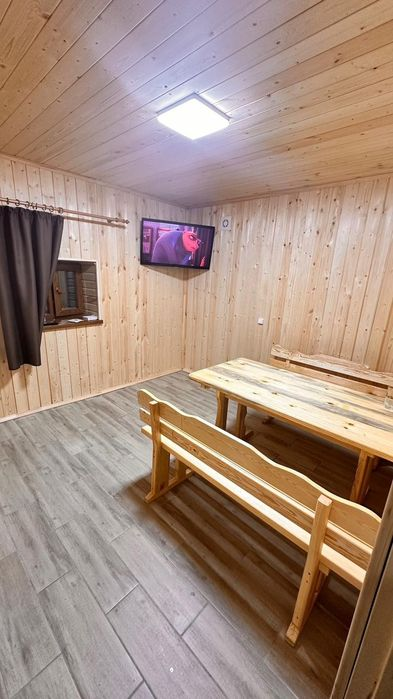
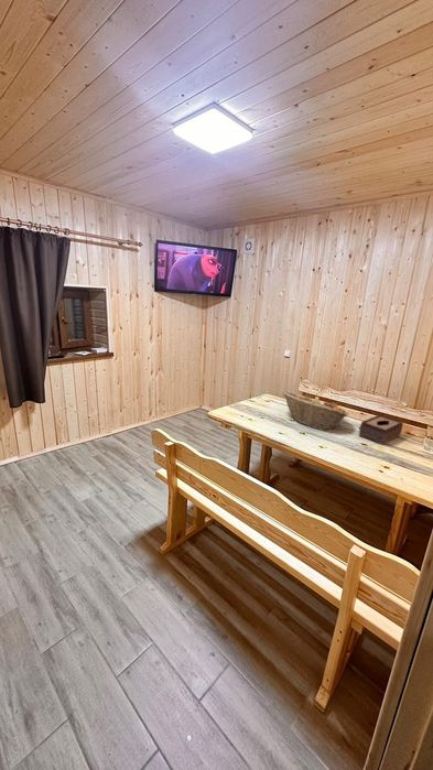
+ fruit basket [282,391,349,431]
+ tissue box [358,414,404,446]
